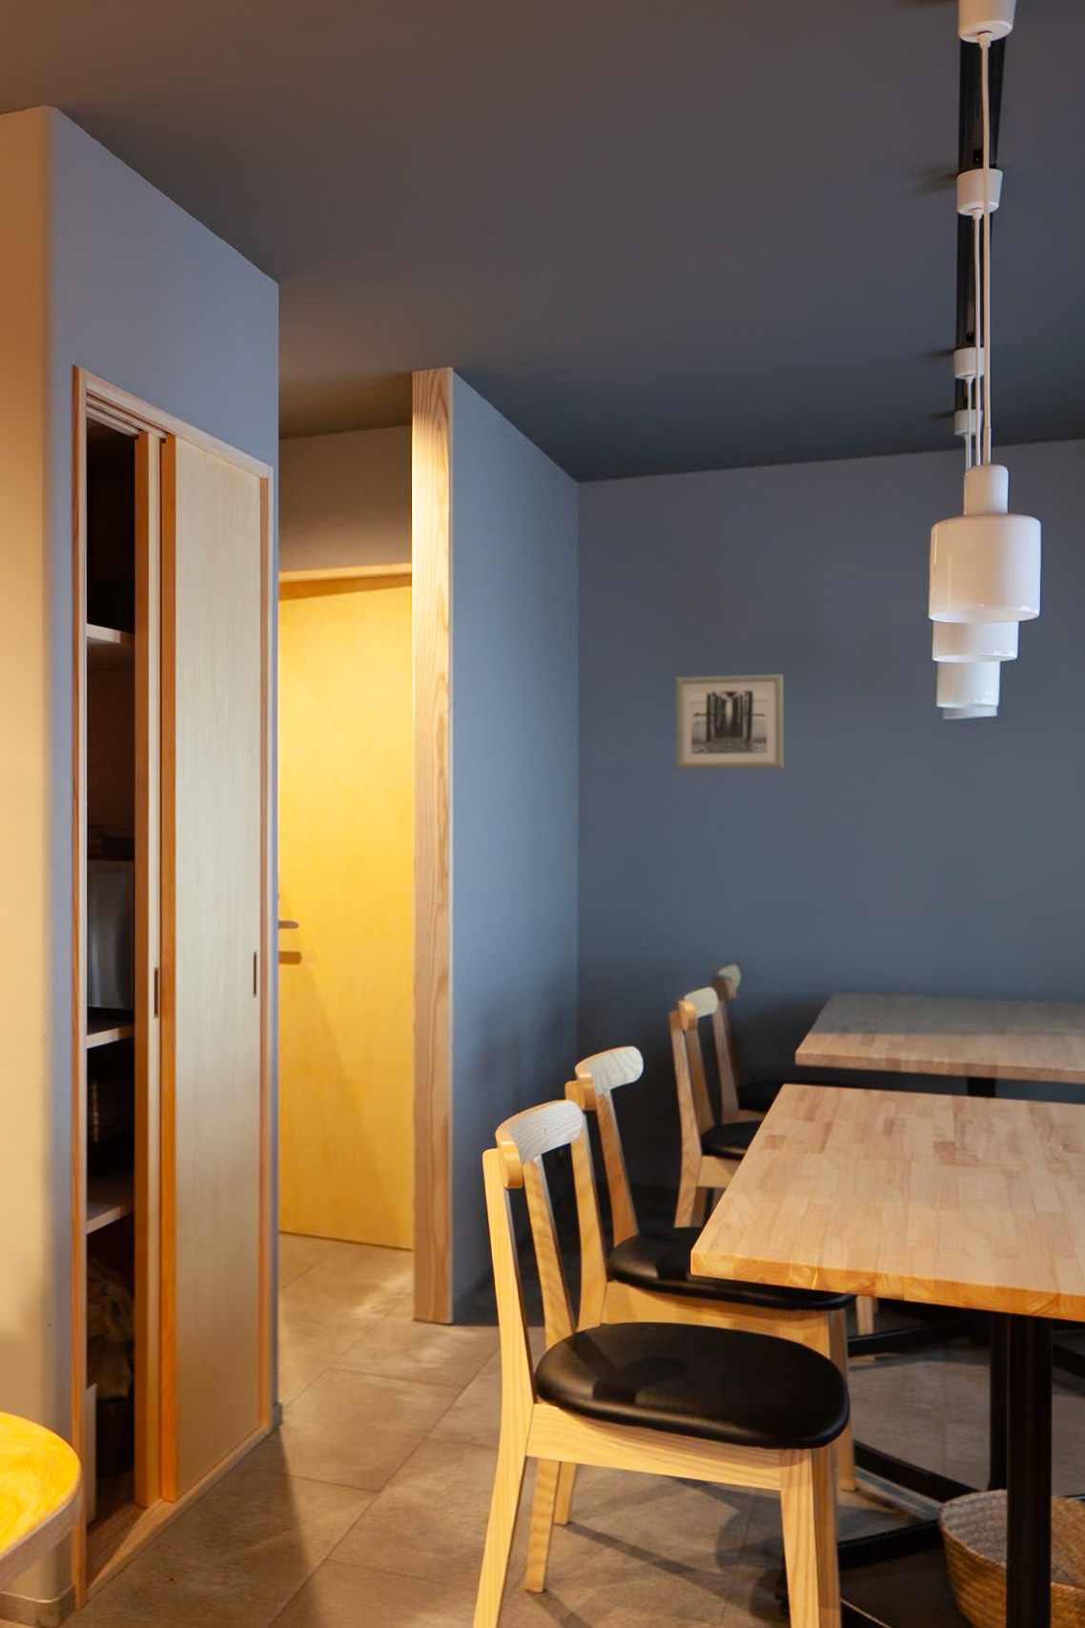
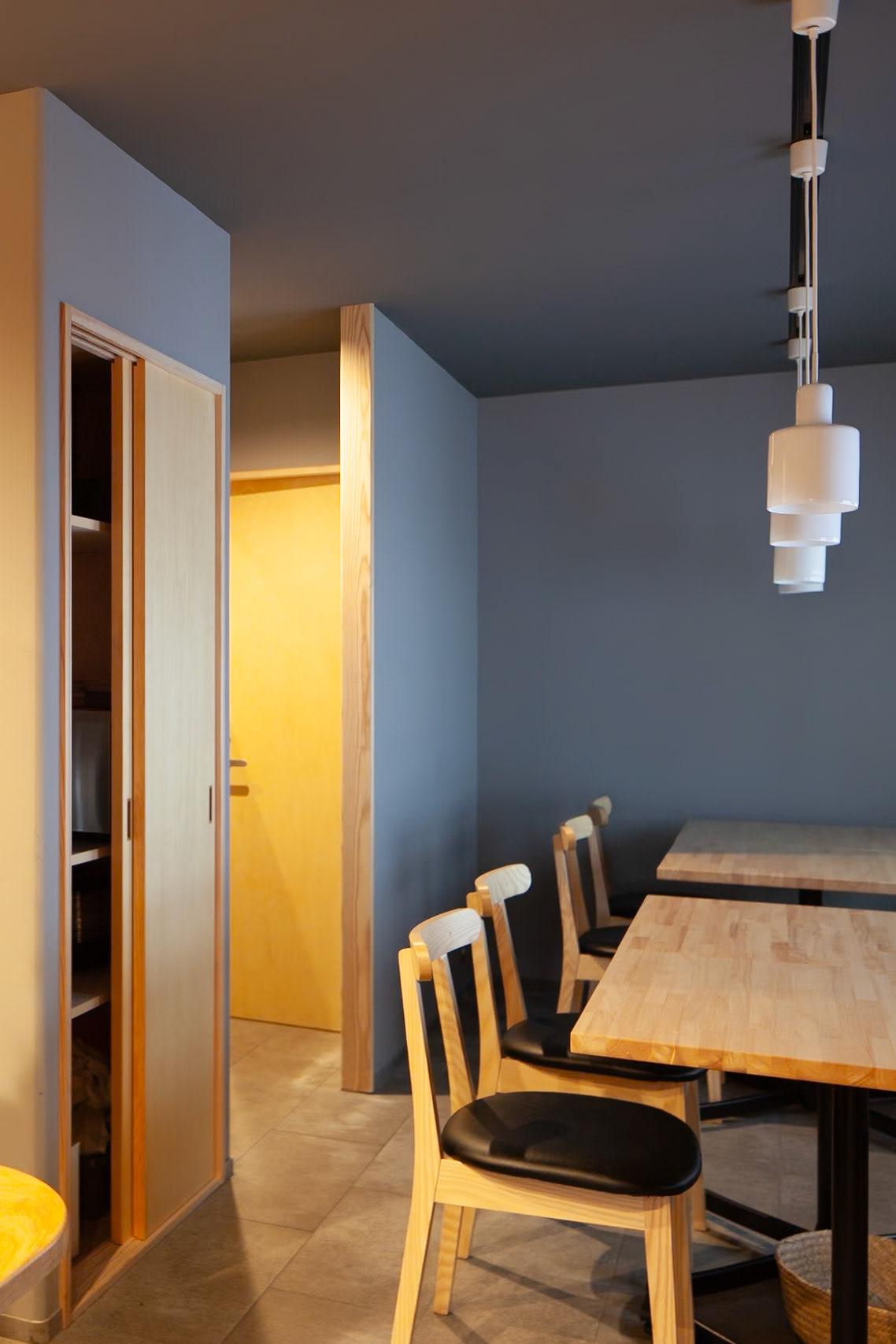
- wall art [674,673,783,770]
